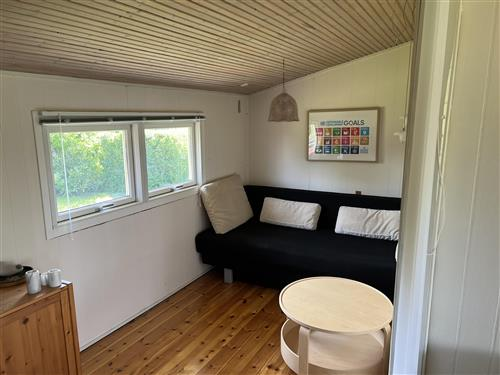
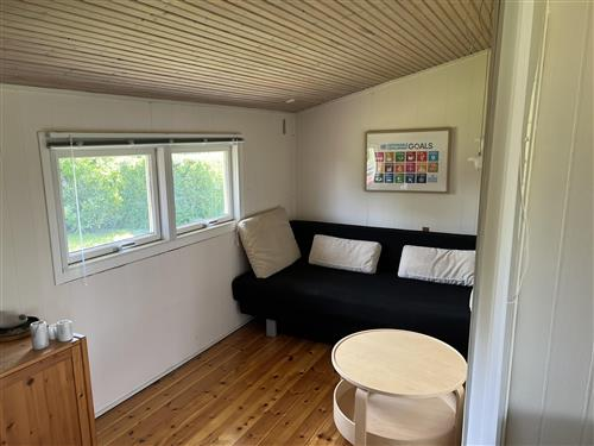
- pendant lamp [266,58,300,123]
